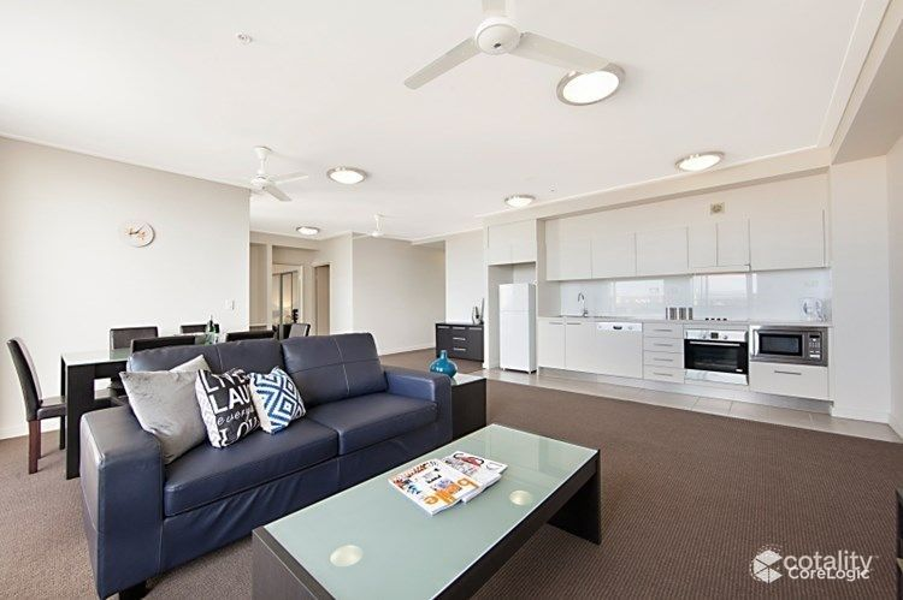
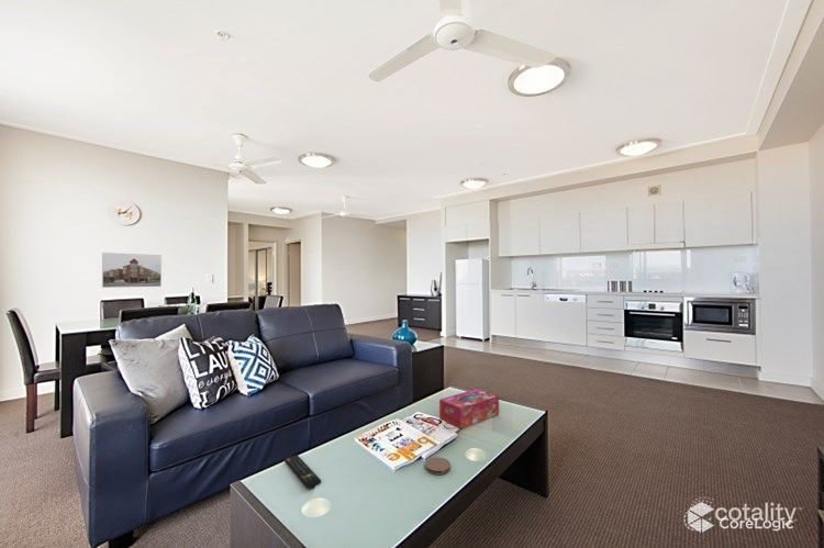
+ remote control [283,454,322,489]
+ tissue box [438,388,500,429]
+ coaster [424,456,452,476]
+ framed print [101,251,163,289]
